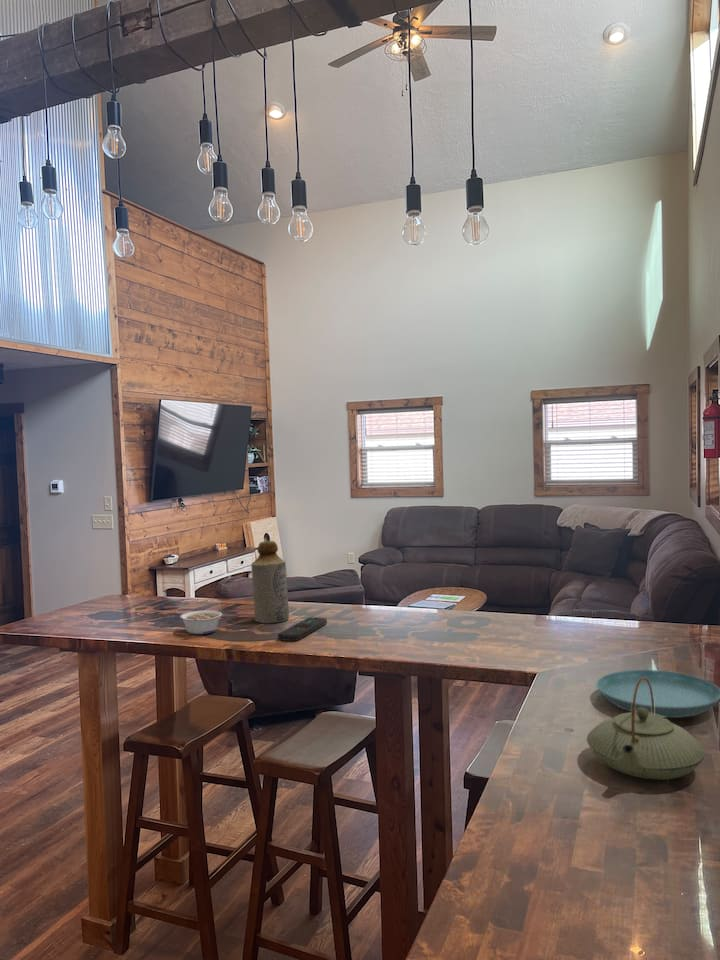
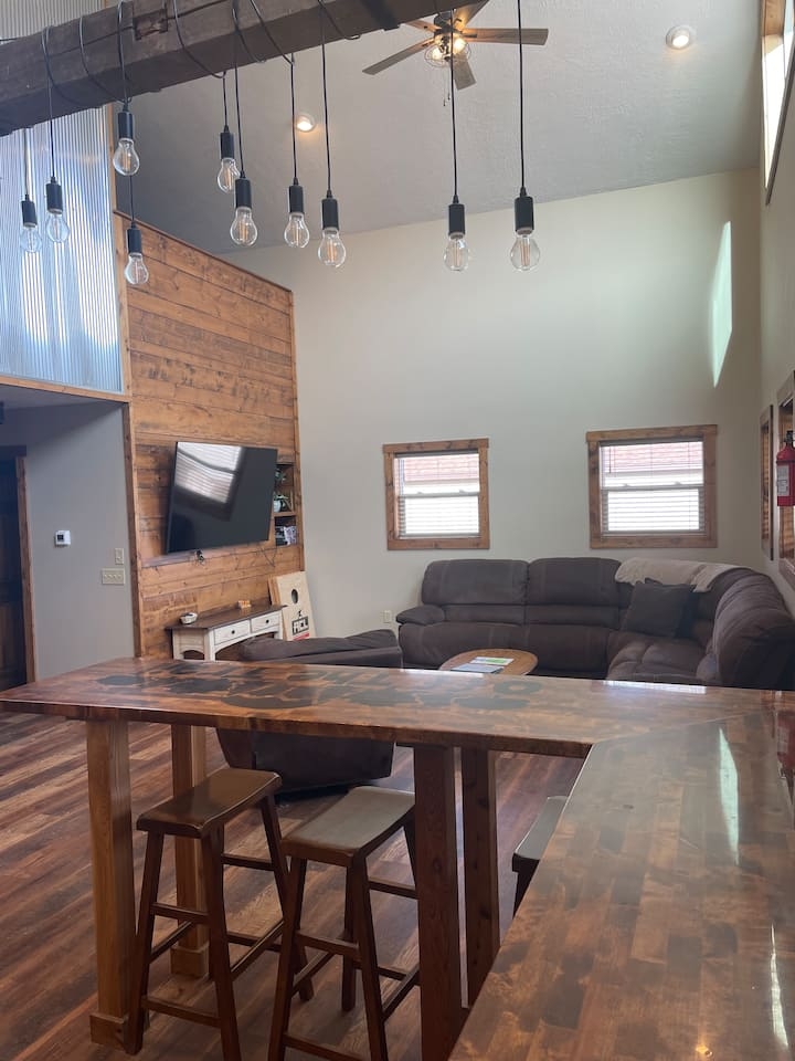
- bottle [251,540,290,624]
- saucer [596,669,720,719]
- legume [179,609,223,635]
- remote control [277,616,328,642]
- teapot [586,677,706,781]
